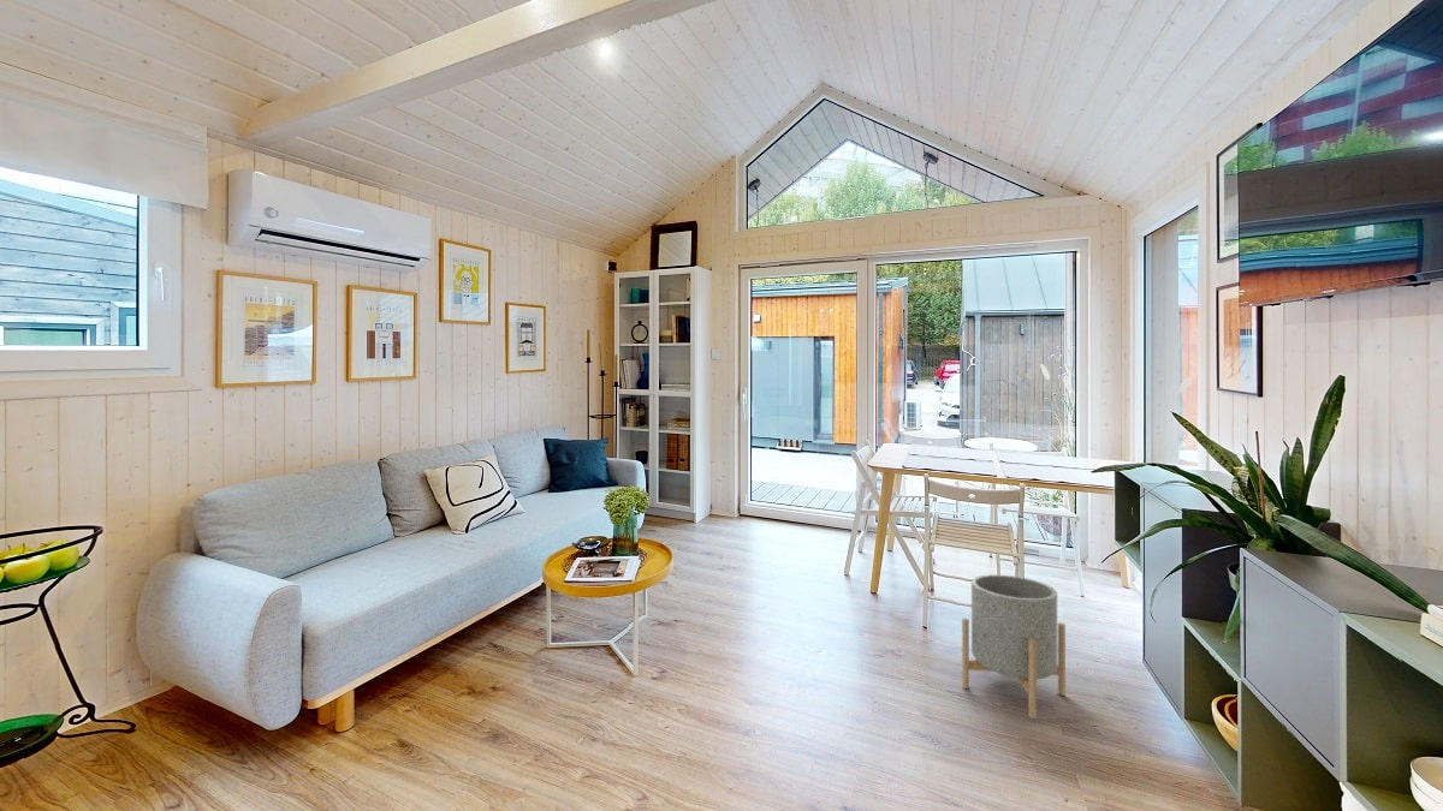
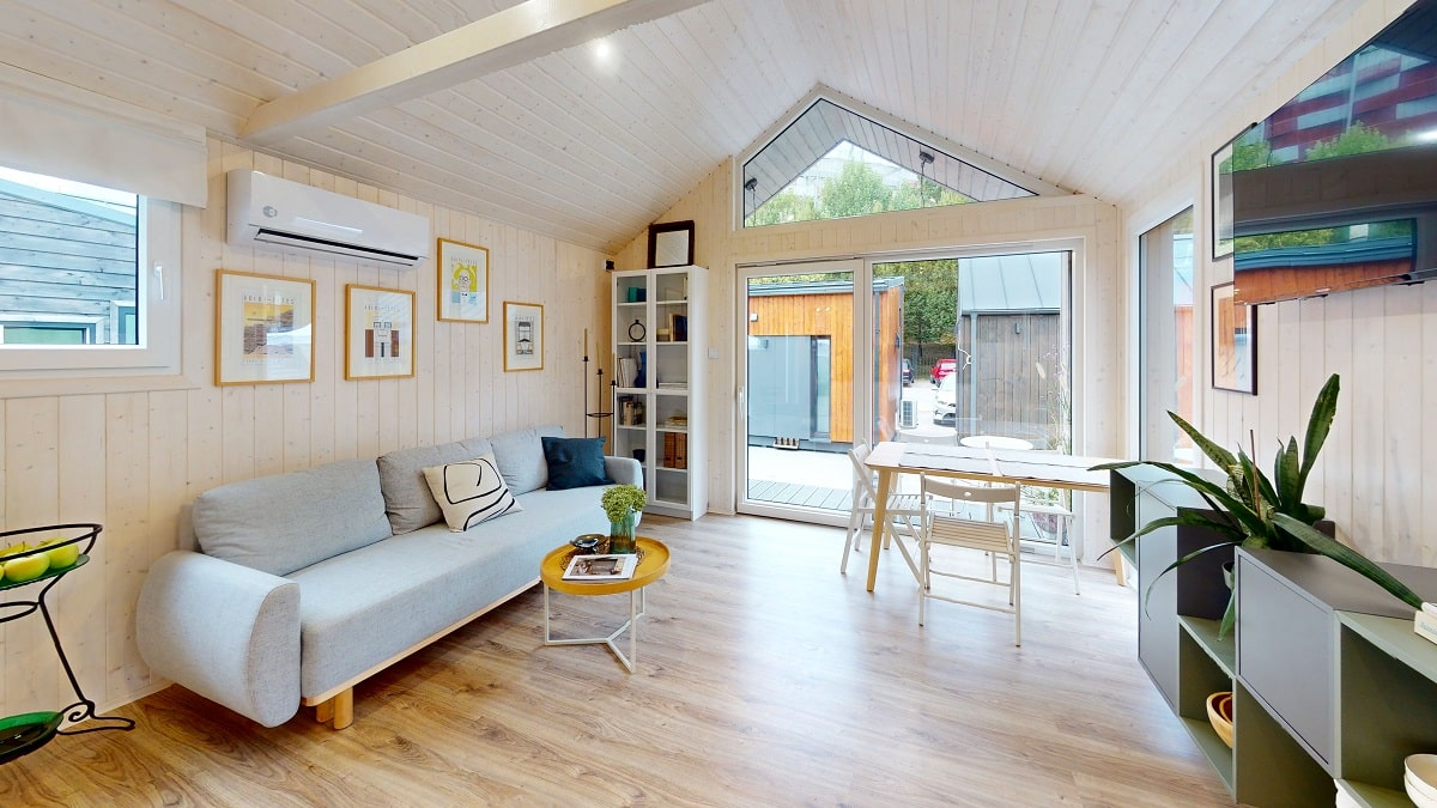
- planter [961,573,1067,720]
